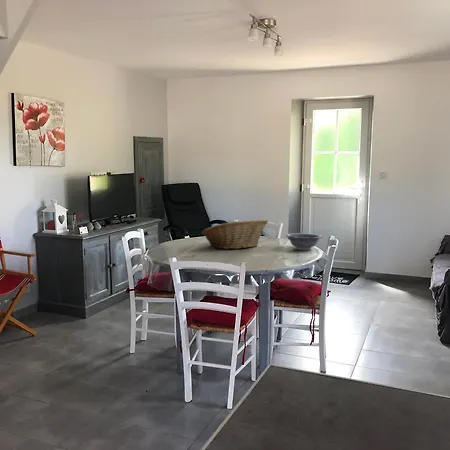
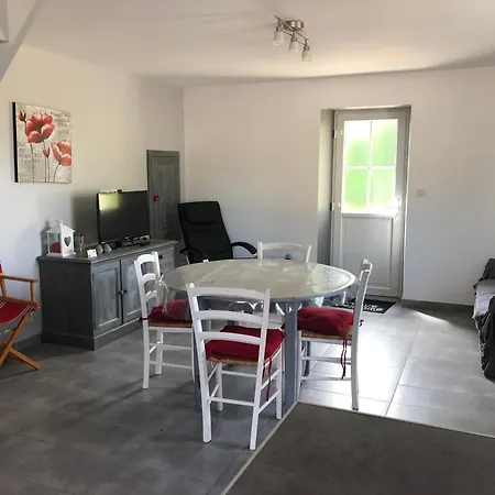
- decorative bowl [285,232,323,251]
- fruit basket [201,218,269,250]
